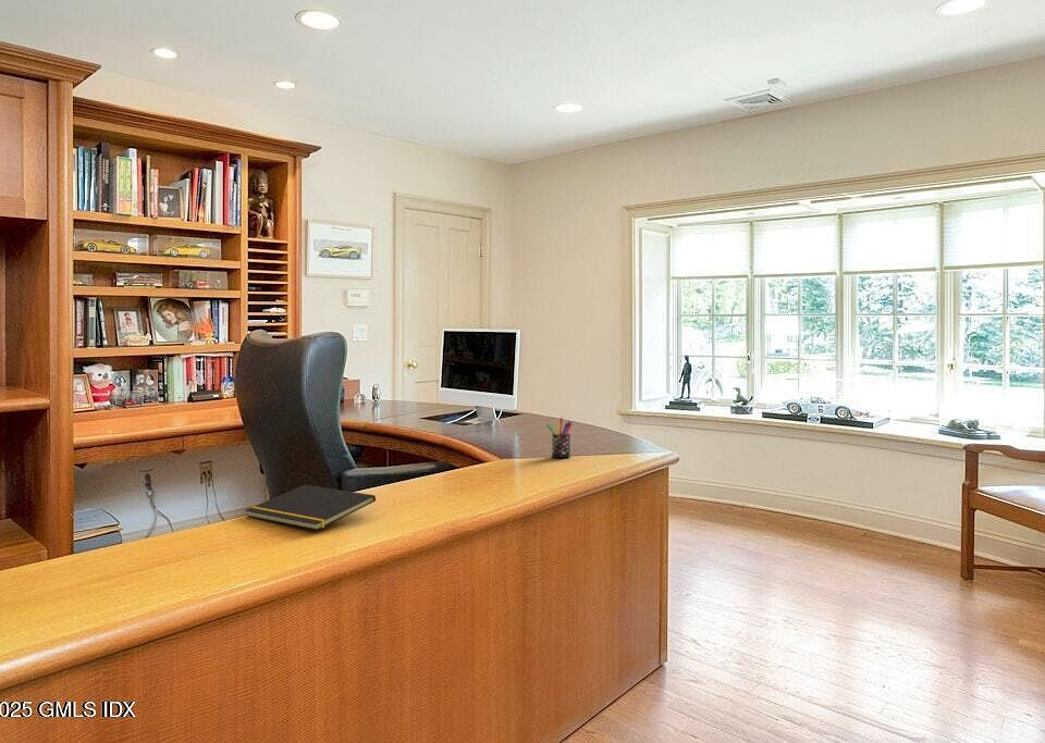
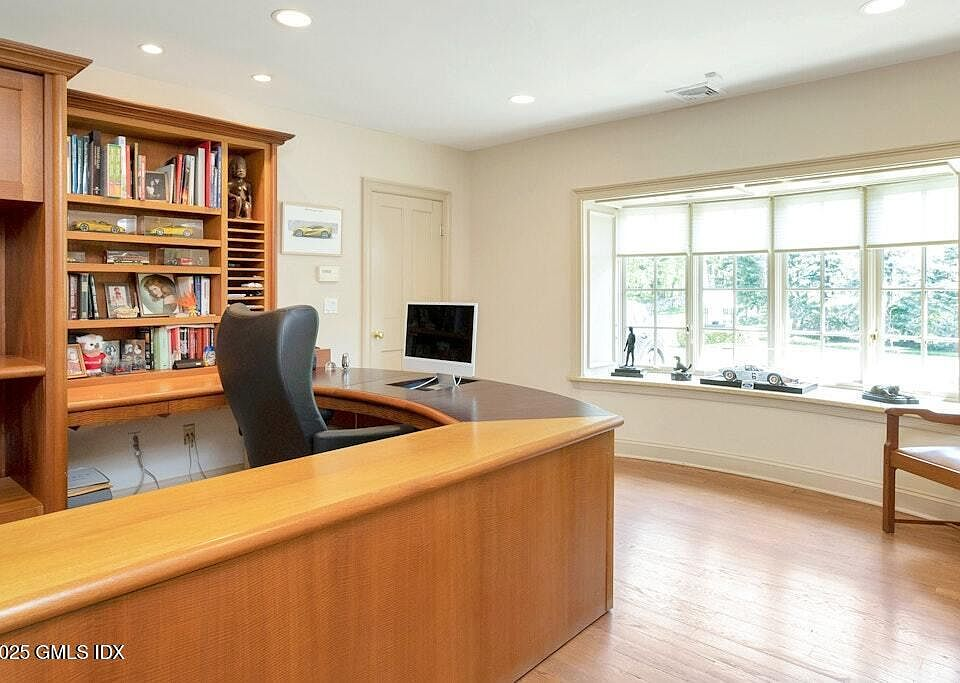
- pen holder [546,417,573,459]
- notepad [245,484,377,531]
